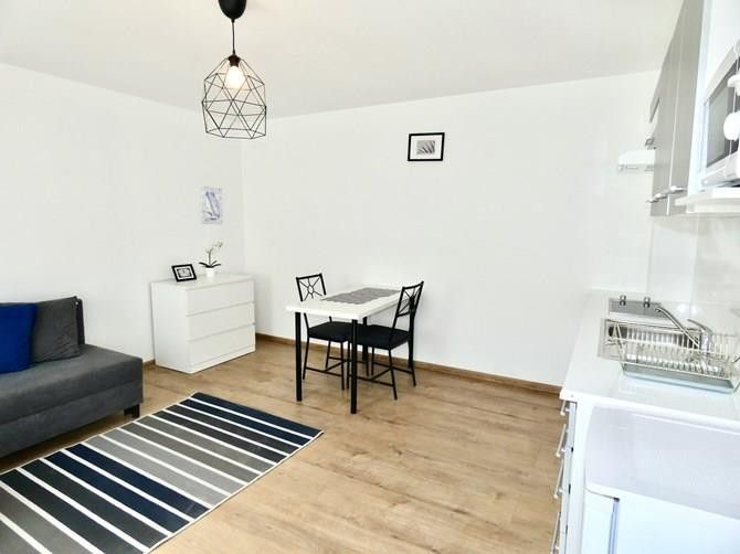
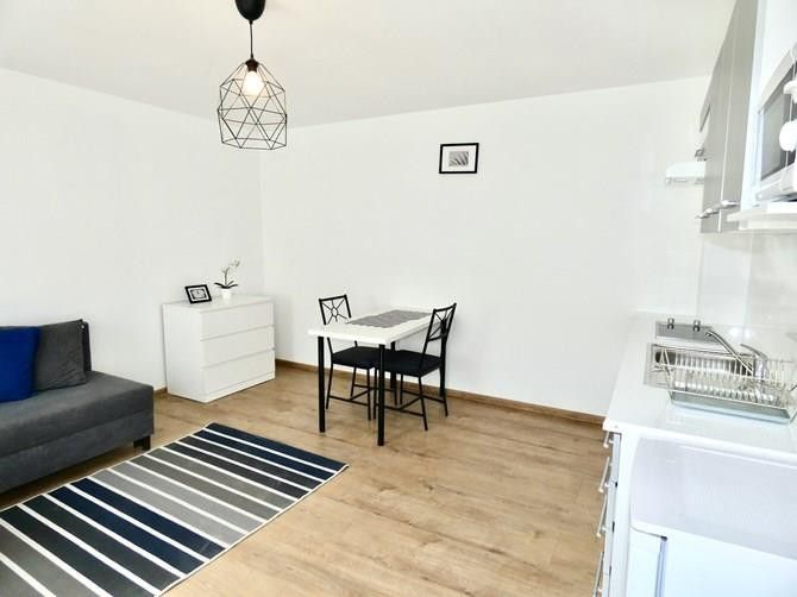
- wall art [199,184,224,225]
